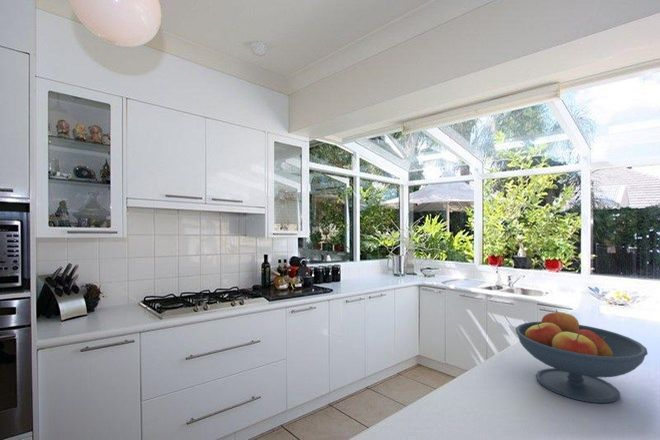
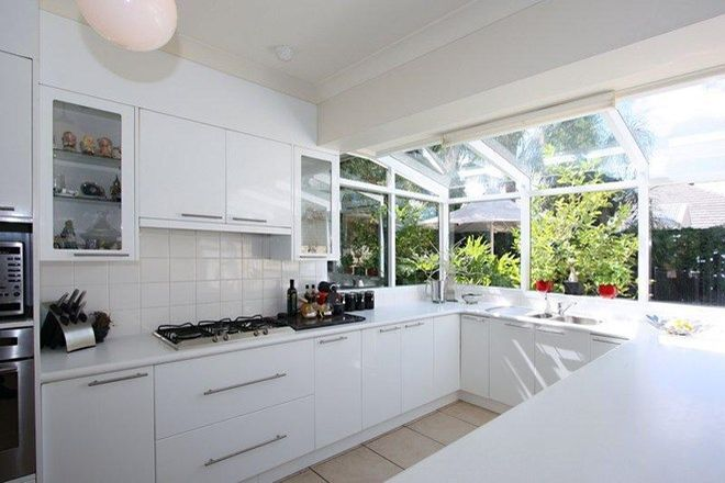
- fruit bowl [514,309,649,404]
